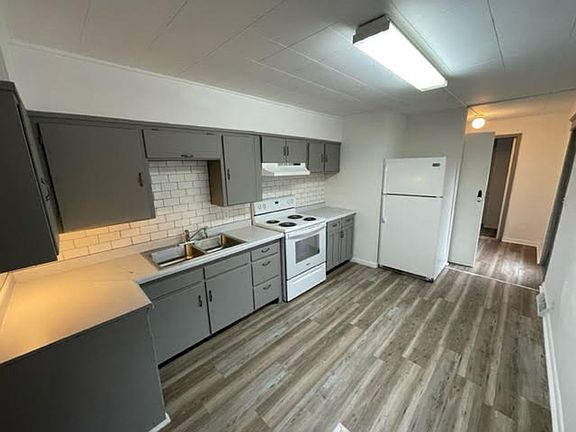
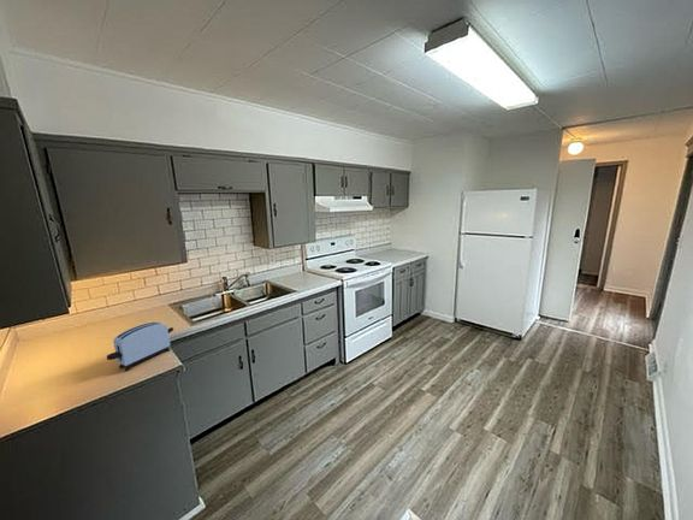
+ toaster [106,321,174,372]
